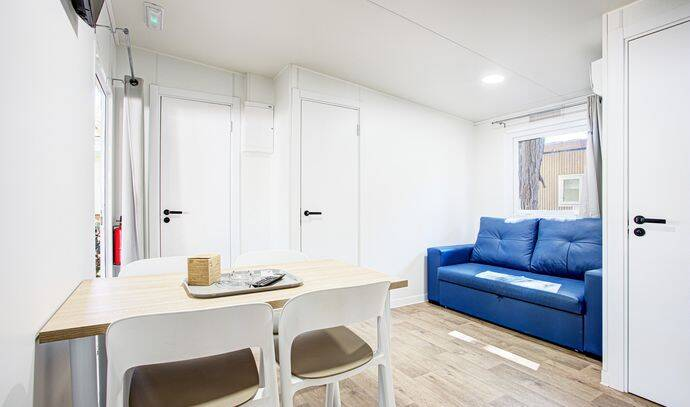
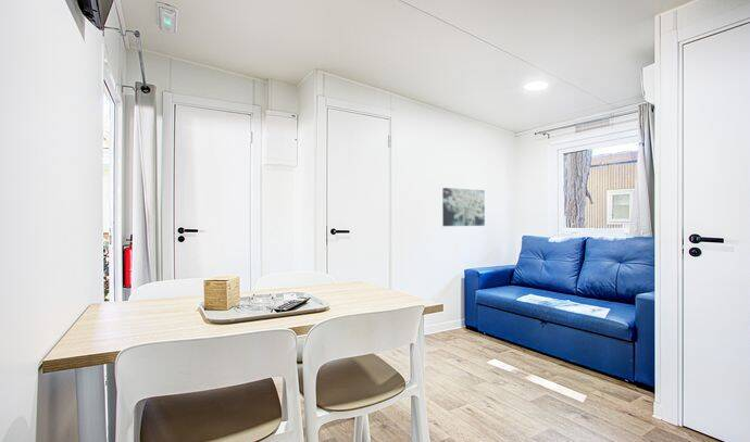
+ wall art [441,187,486,227]
